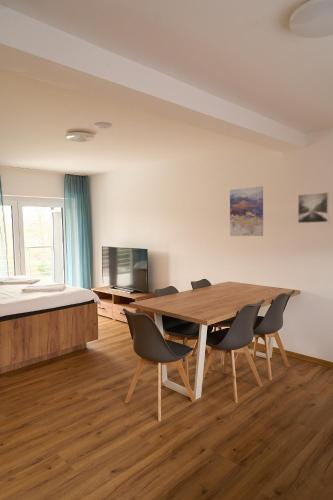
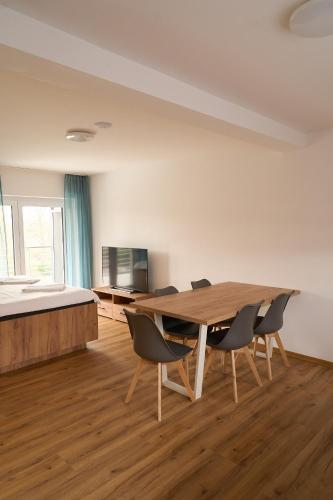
- wall art [229,185,264,237]
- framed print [297,191,330,224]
